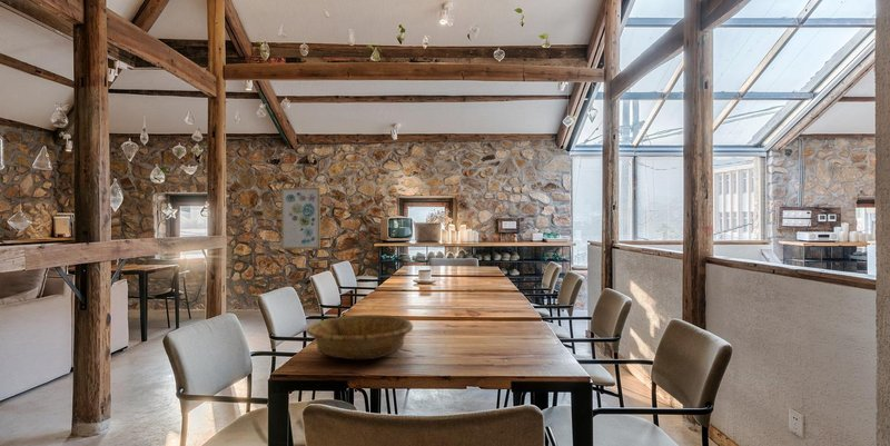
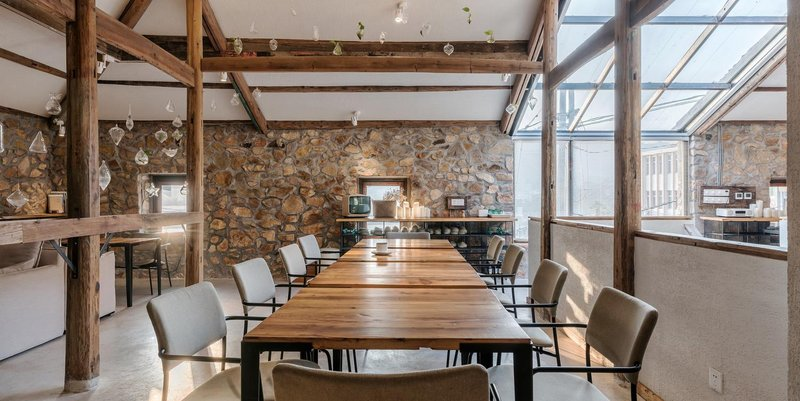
- ceramic bowl [305,314,414,361]
- wall art [280,187,322,250]
